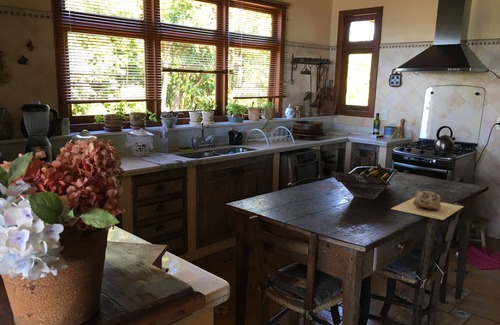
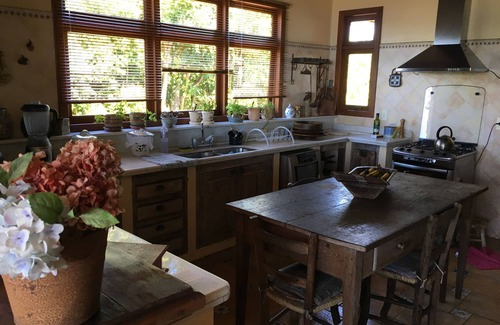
- mineral sample [390,190,465,221]
